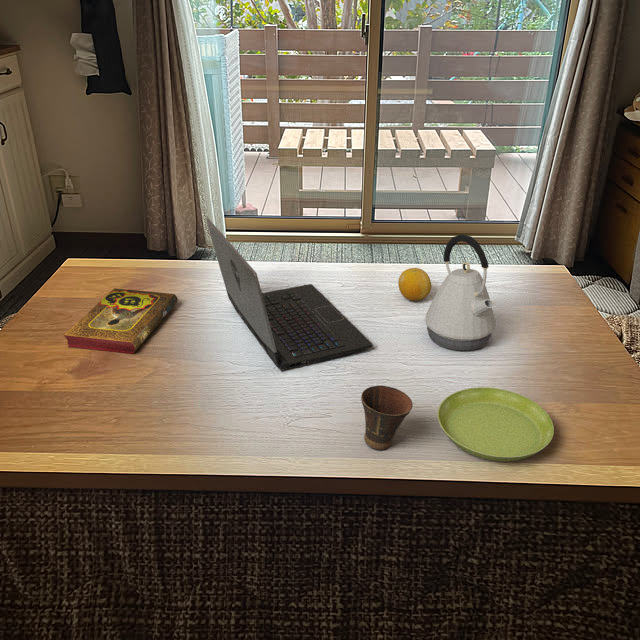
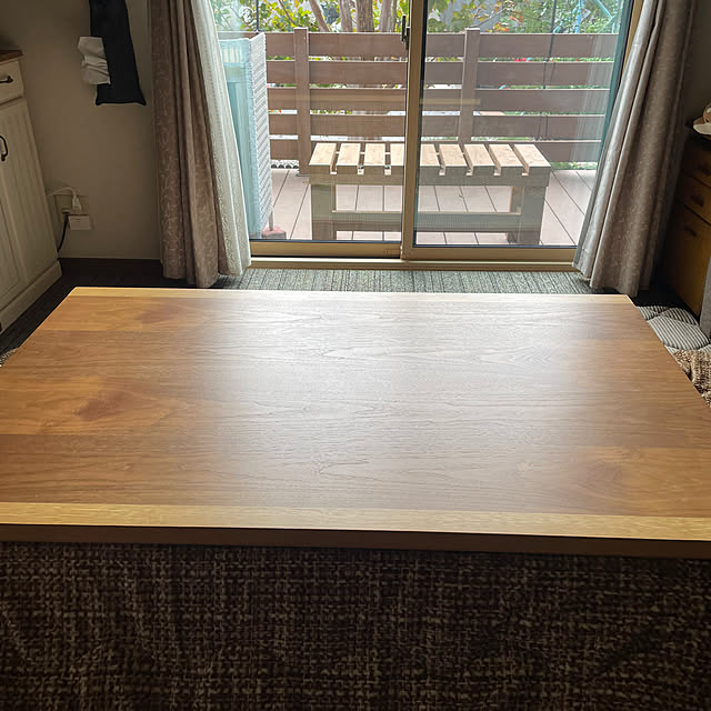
- laptop [205,217,374,371]
- book [63,287,179,355]
- kettle [424,233,496,351]
- fruit [397,267,432,302]
- saucer [436,386,555,462]
- cup [360,384,414,451]
